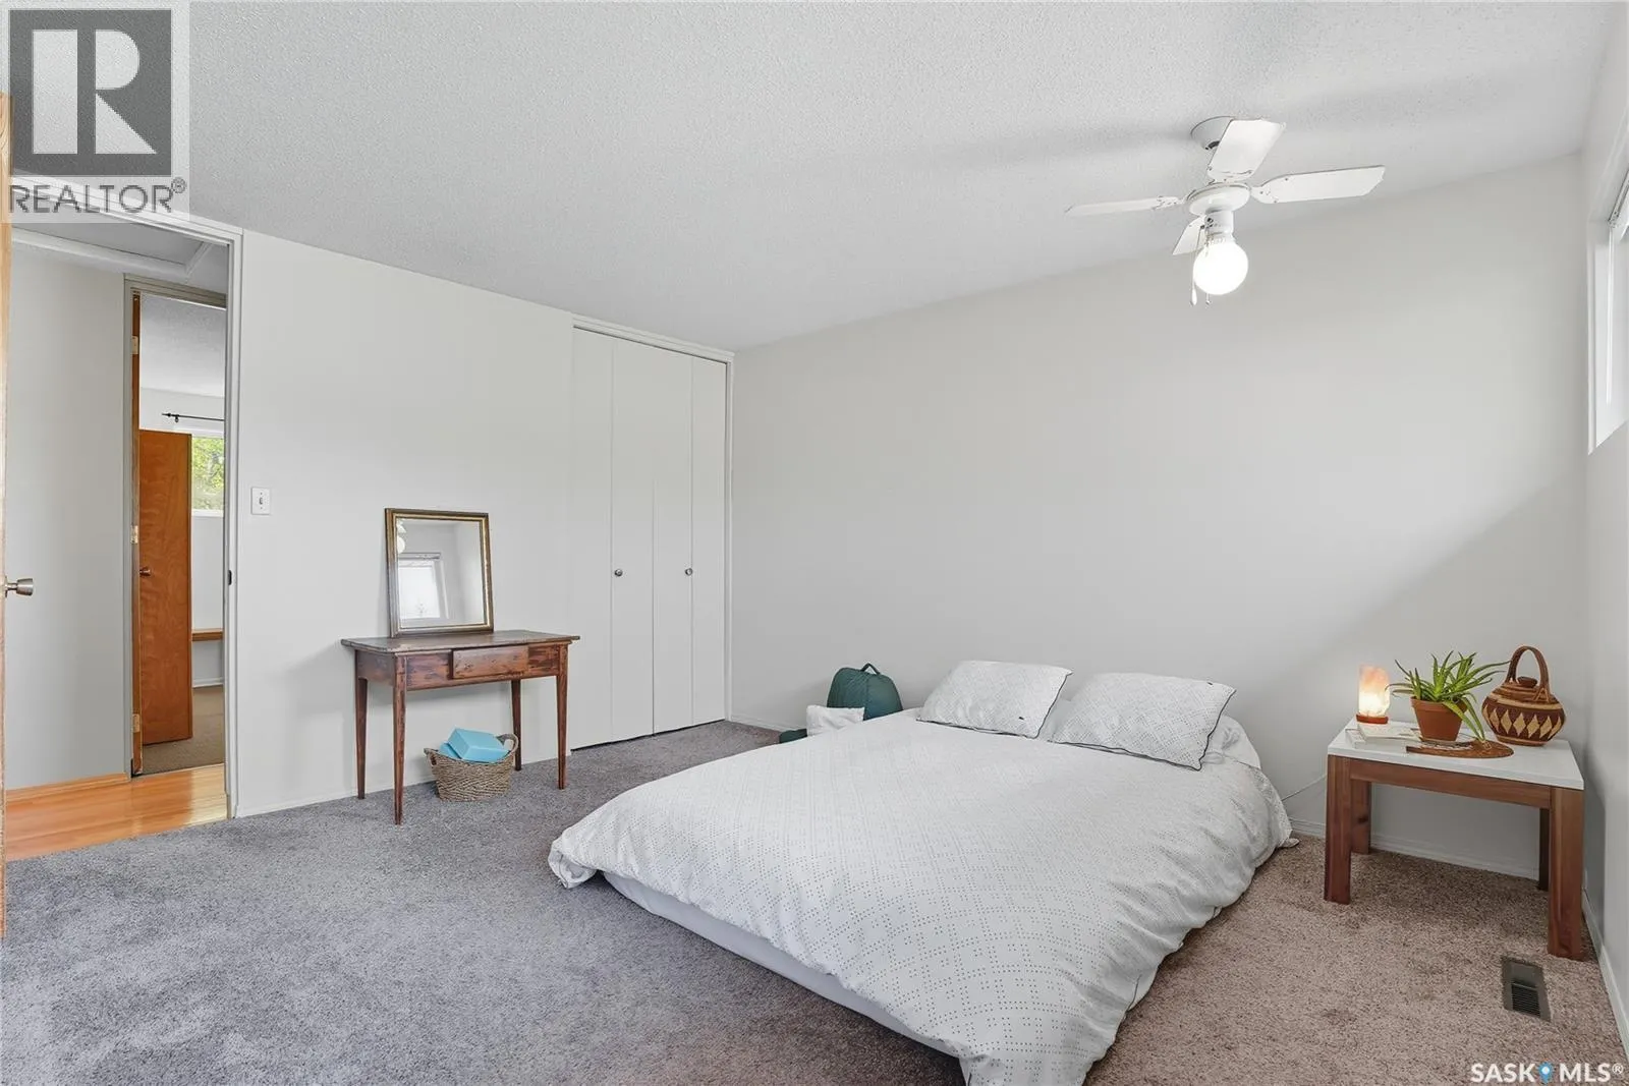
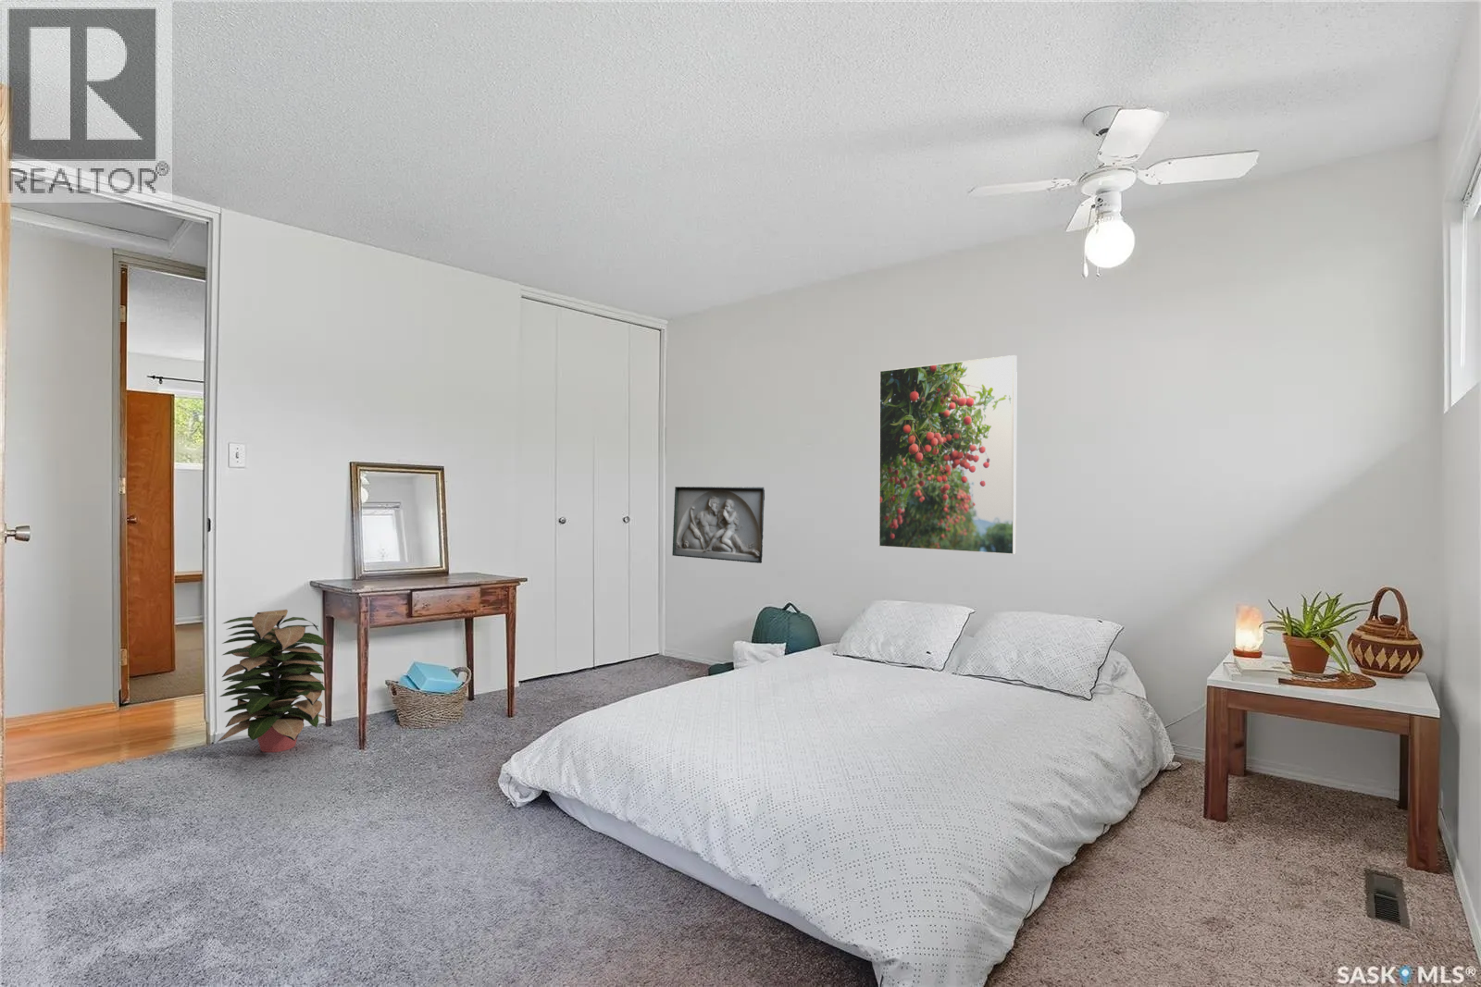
+ decorative plant [217,609,332,753]
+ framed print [877,355,1018,555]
+ relief plaque [671,486,766,564]
